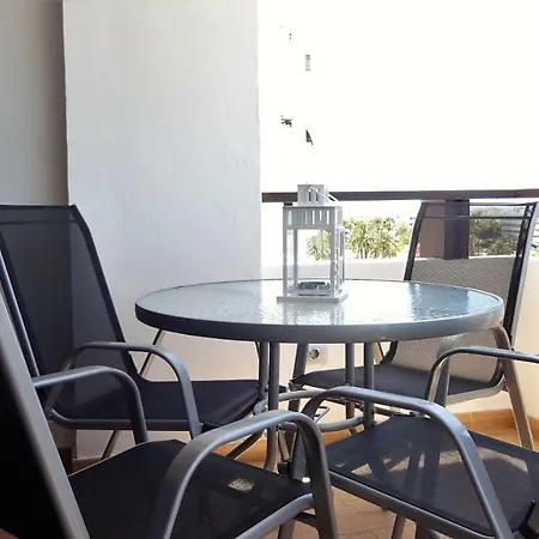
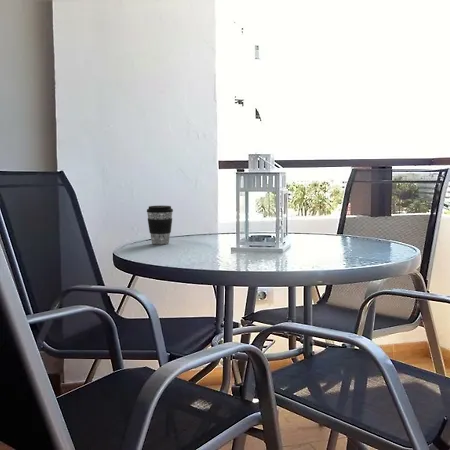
+ coffee cup [146,205,174,245]
